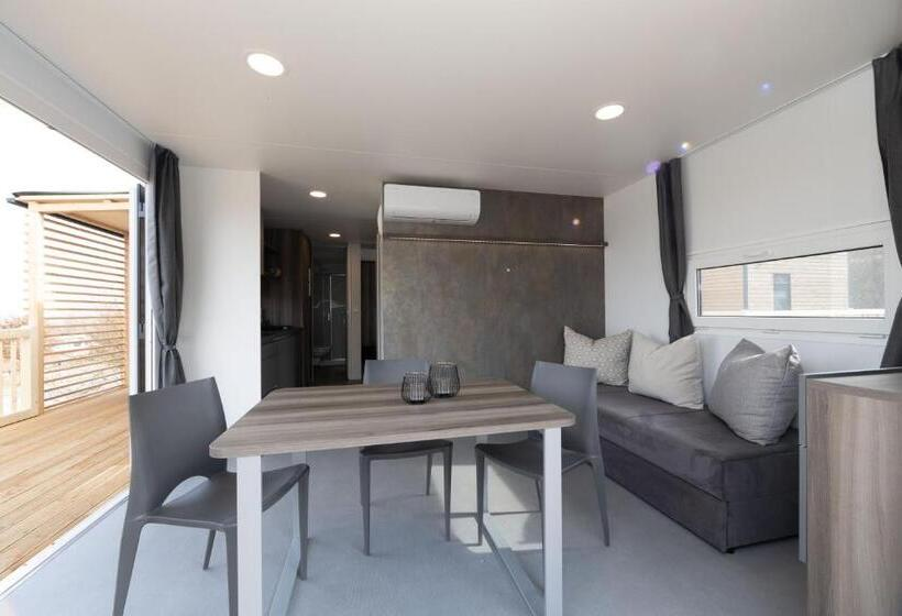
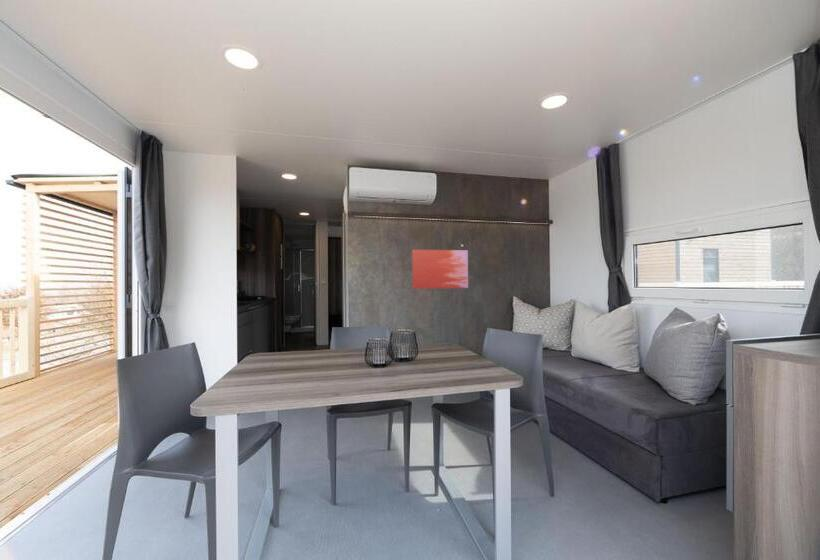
+ wall art [411,249,469,290]
